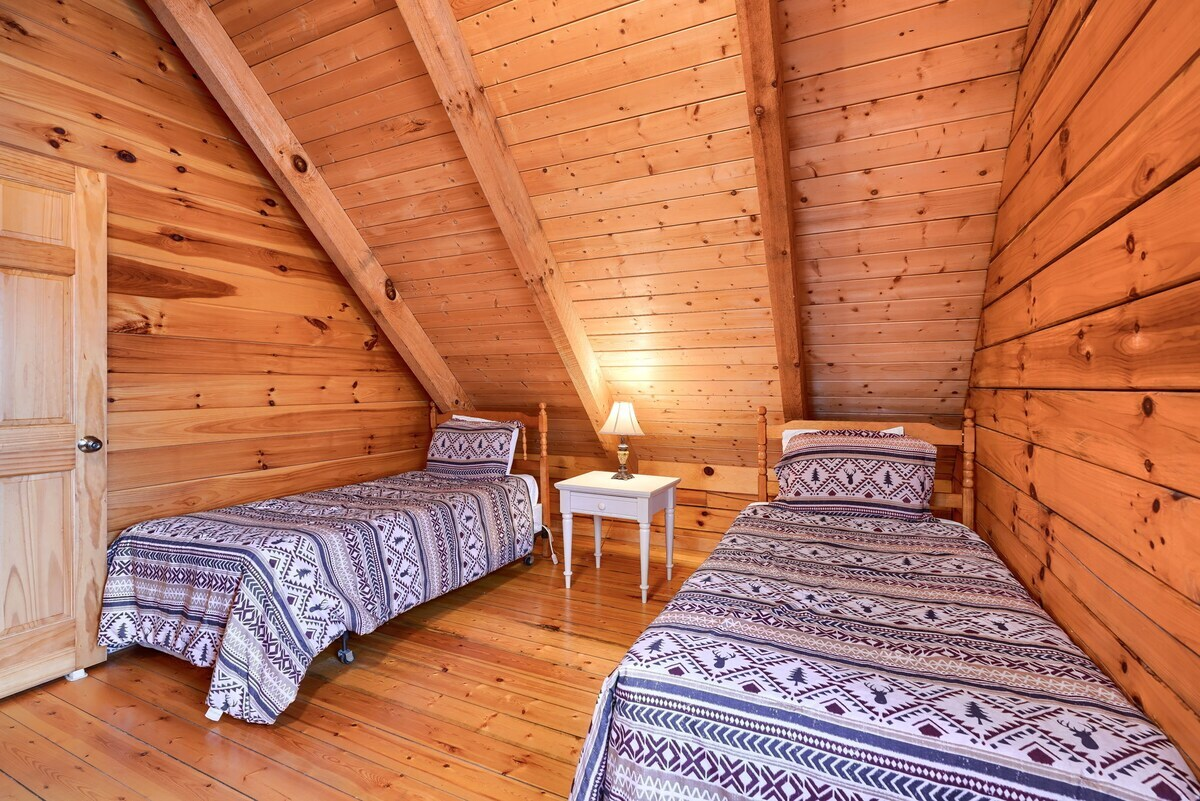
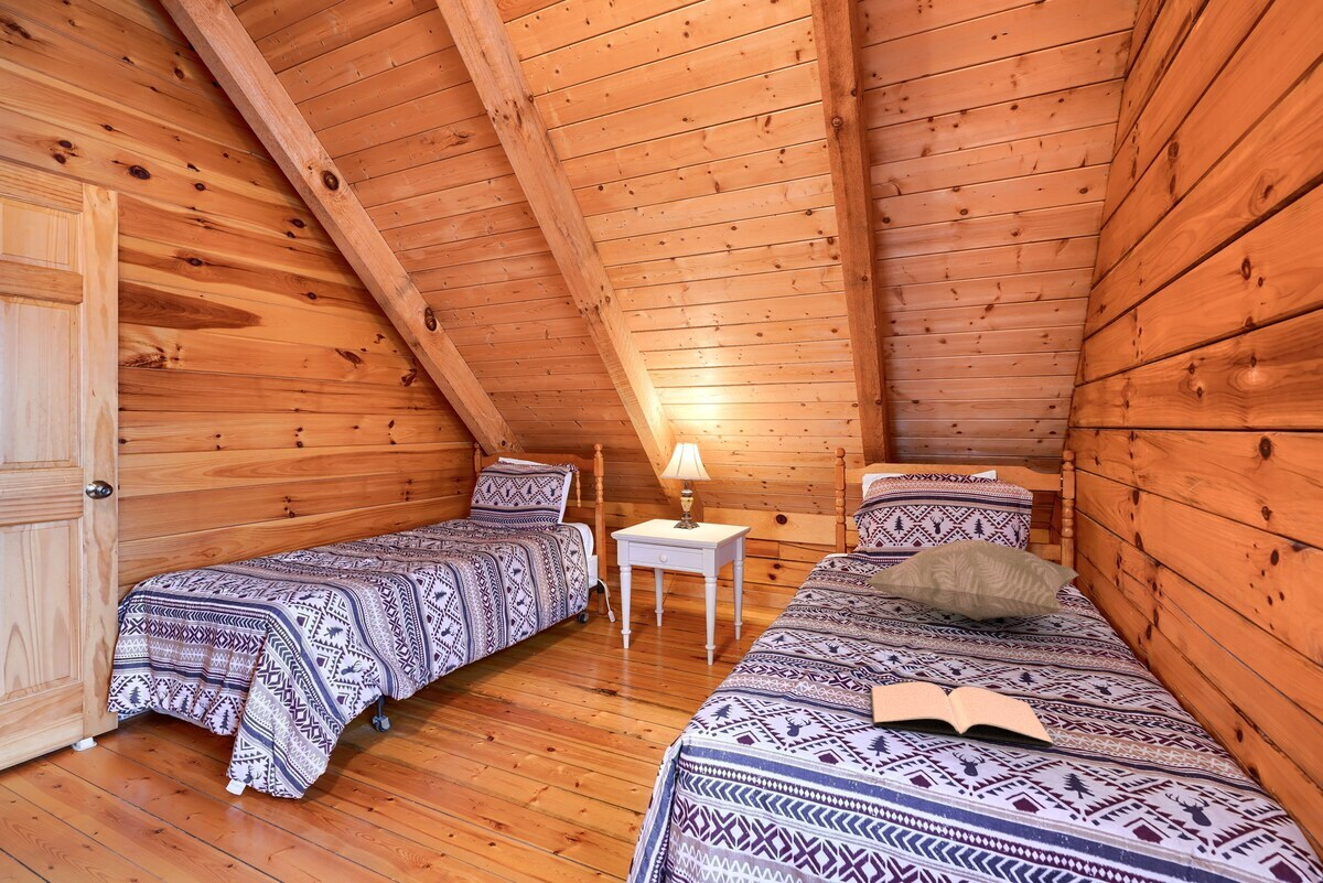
+ book [870,681,1054,747]
+ decorative pillow [864,539,1080,622]
